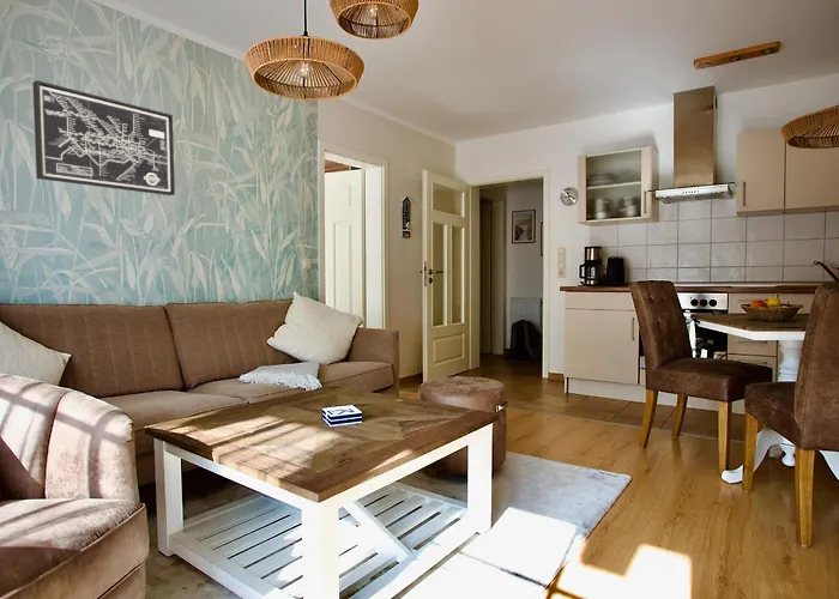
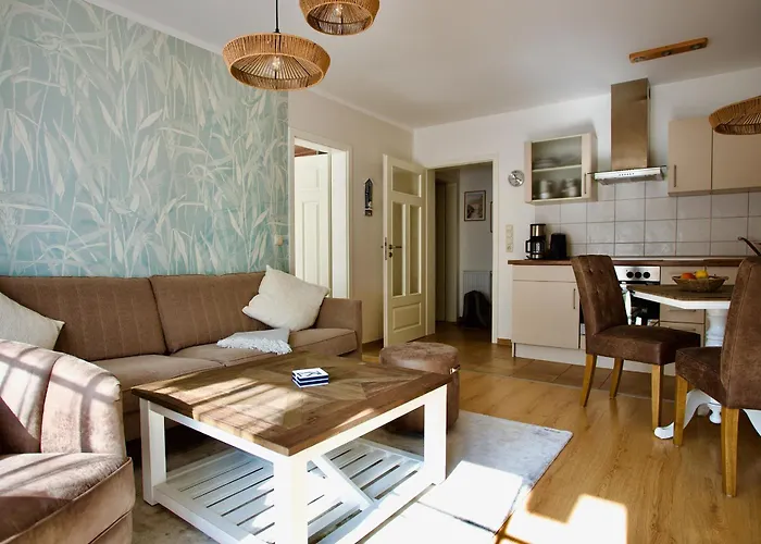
- wall art [31,79,176,196]
